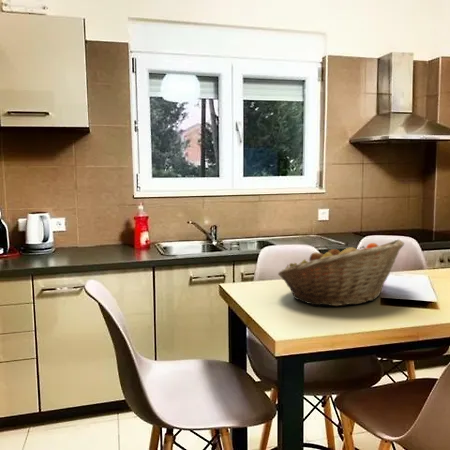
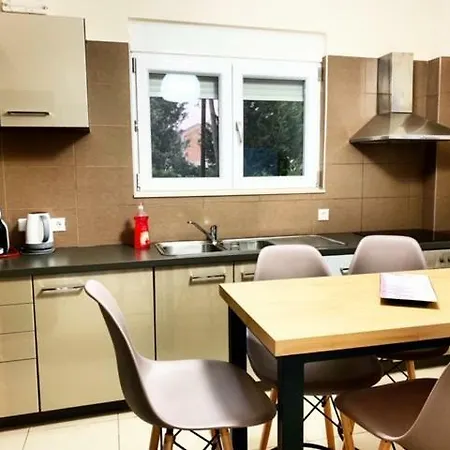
- fruit basket [277,239,405,307]
